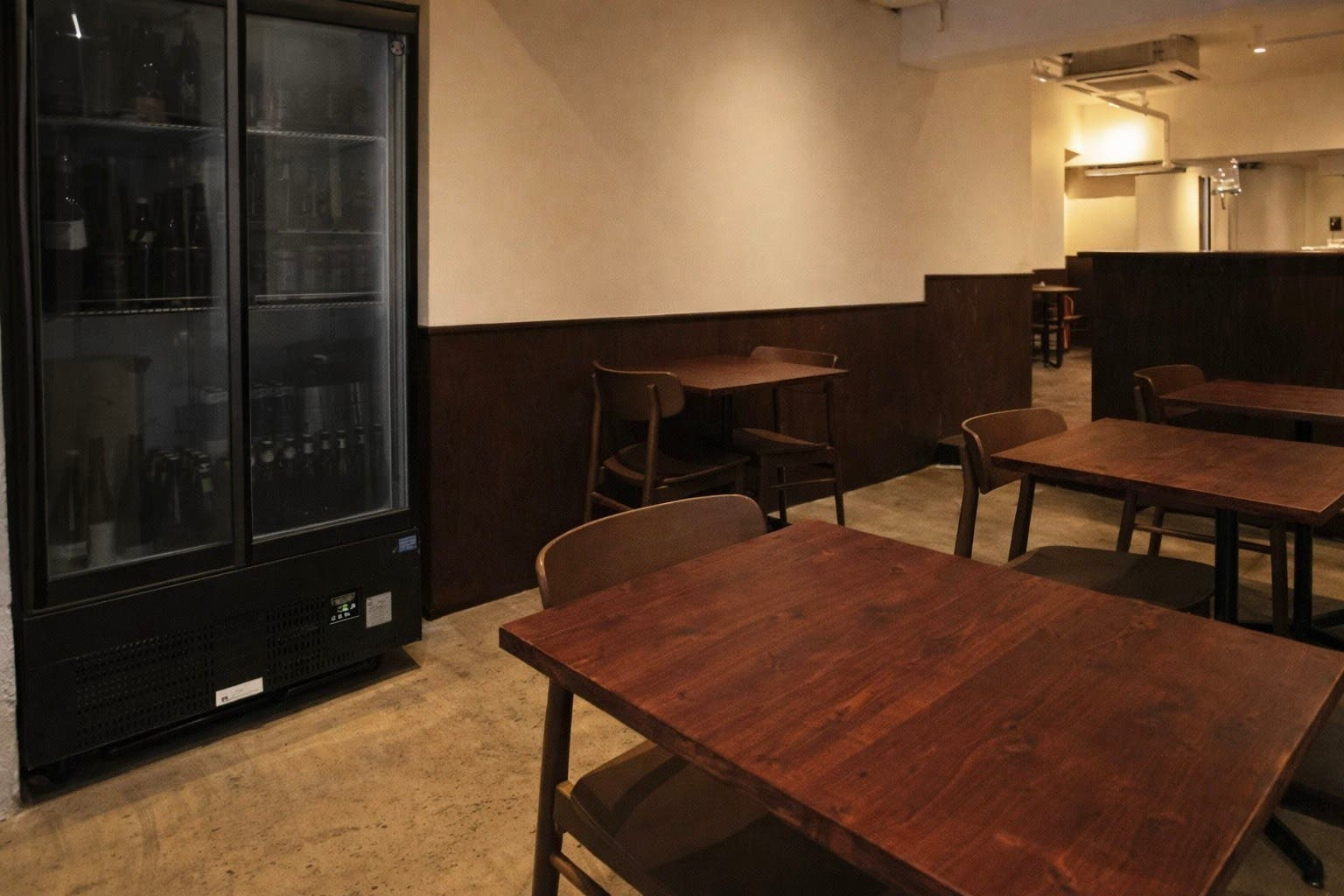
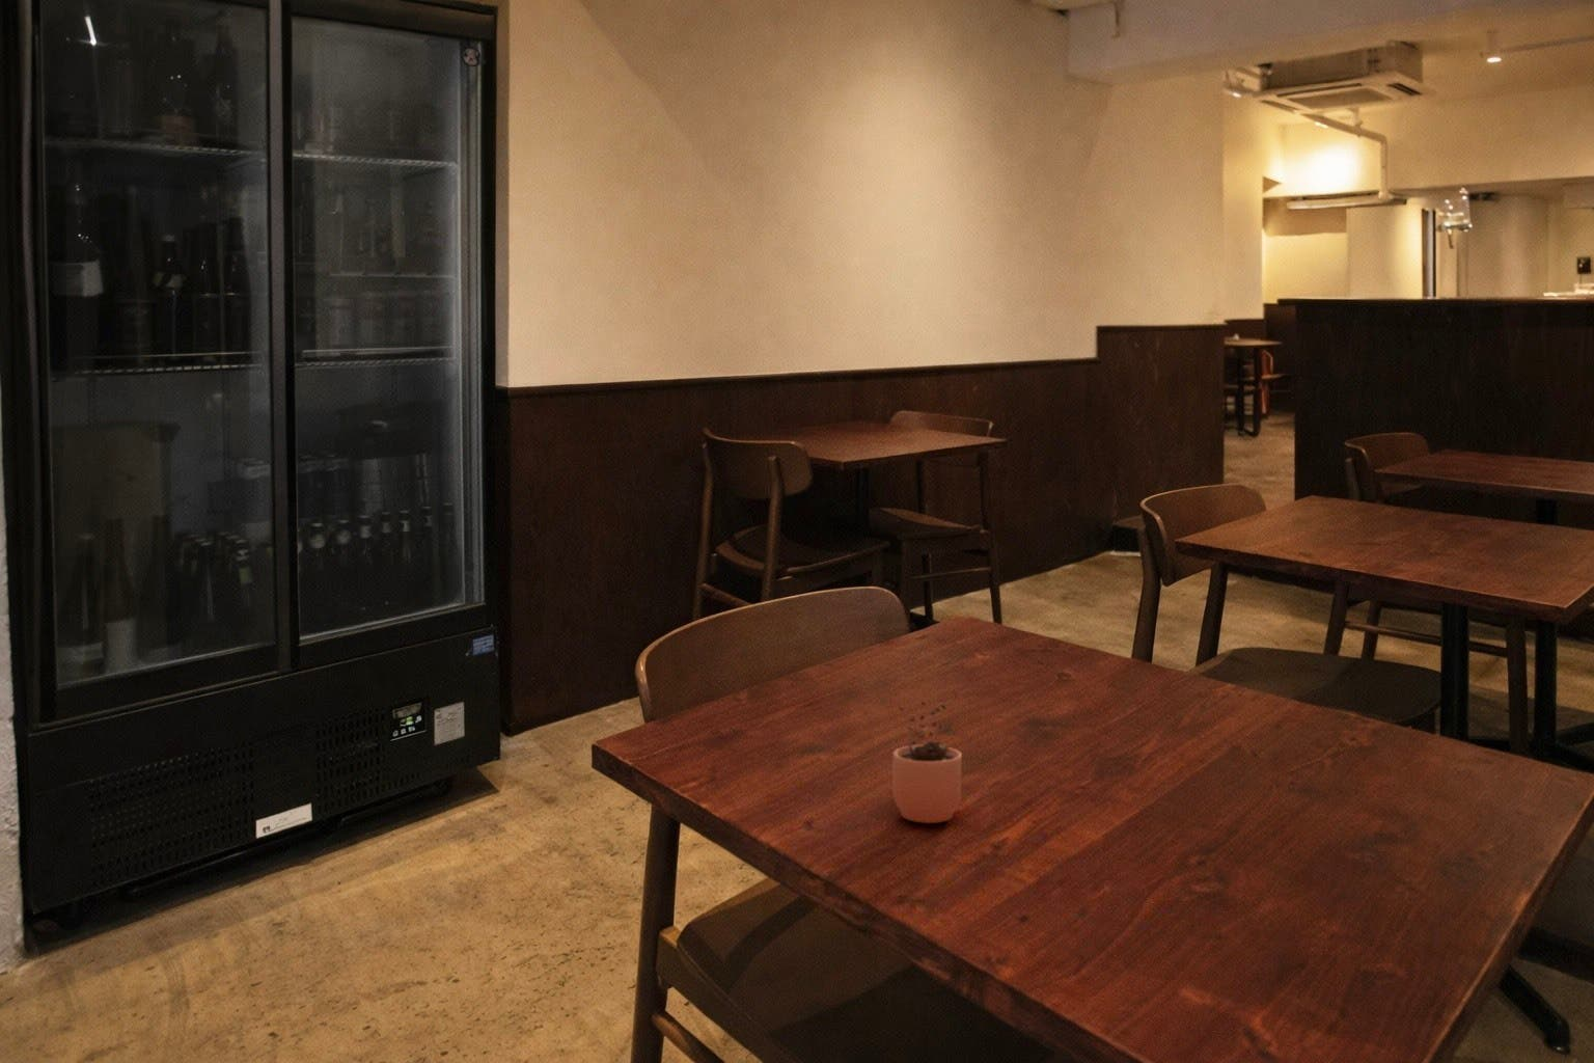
+ cocoa [892,692,962,825]
